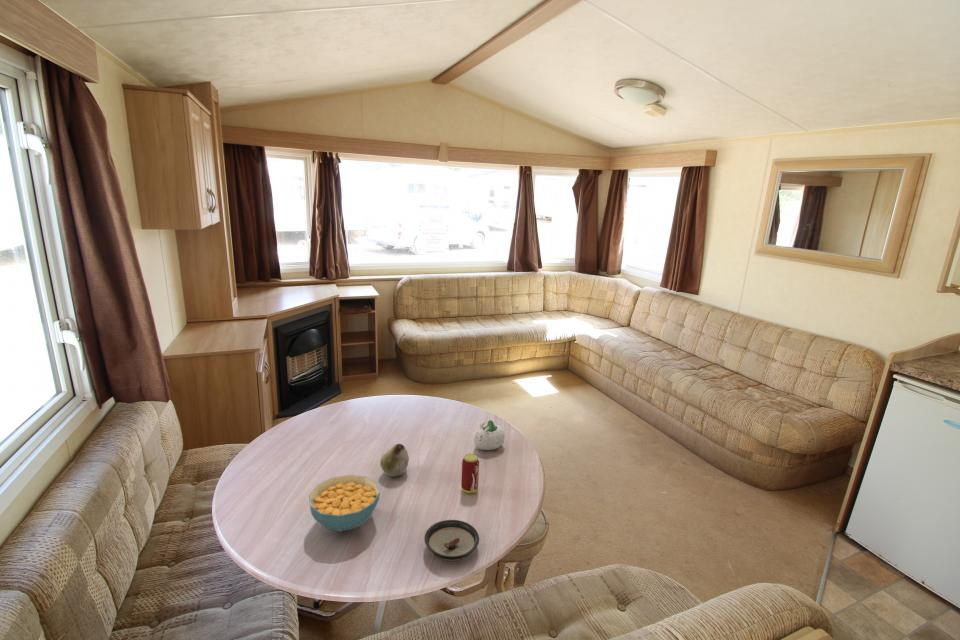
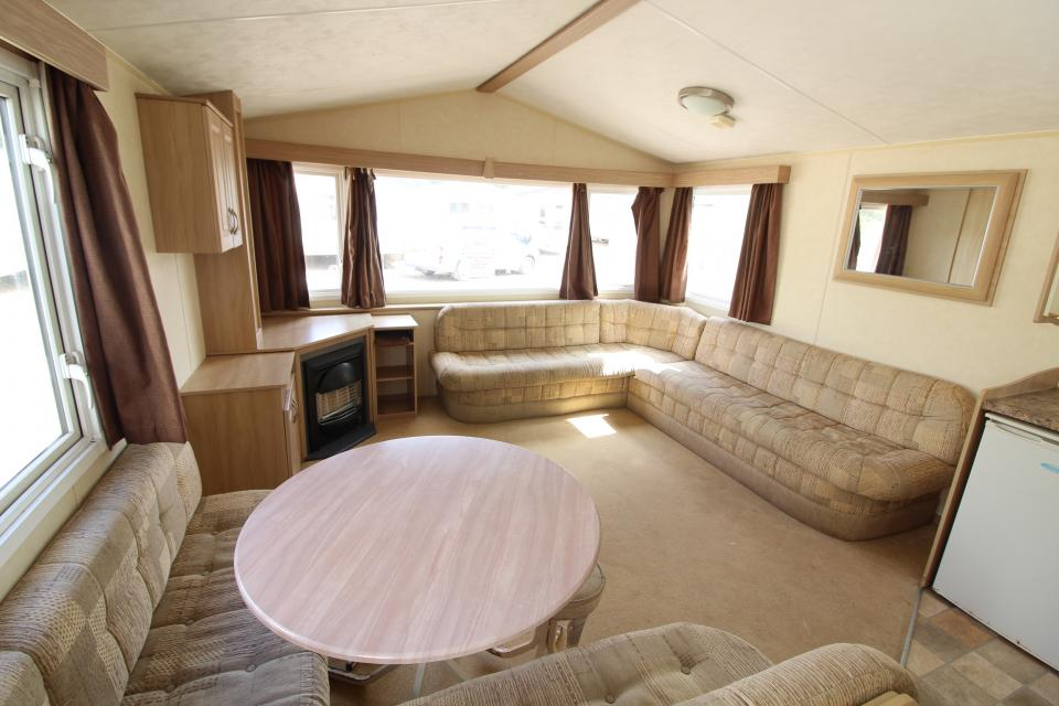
- beverage can [460,453,480,494]
- fruit [379,443,410,478]
- cereal bowl [308,474,381,533]
- succulent planter [473,419,506,451]
- saucer [424,519,480,562]
